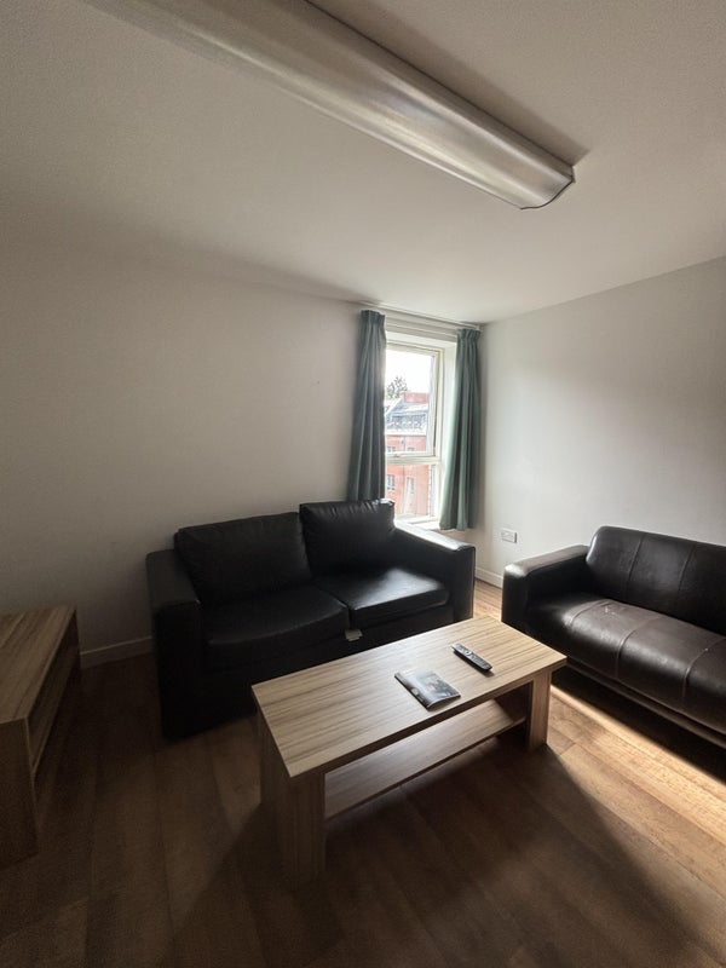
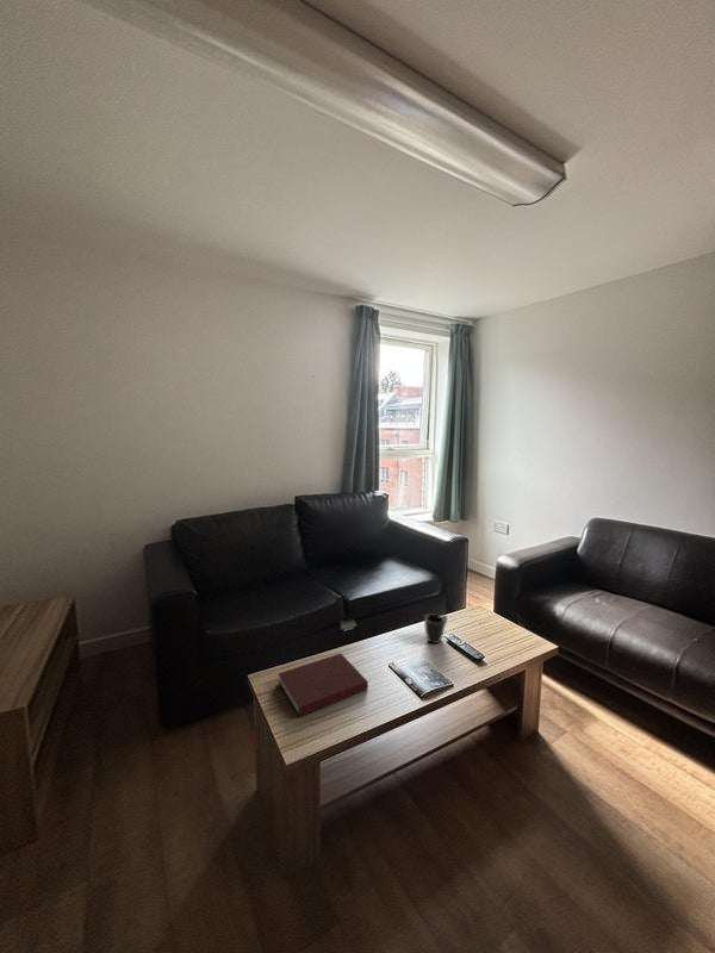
+ mug [423,613,448,644]
+ notebook [276,652,369,718]
